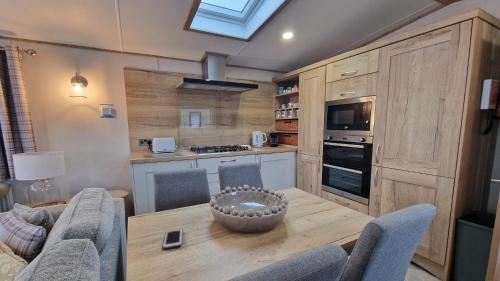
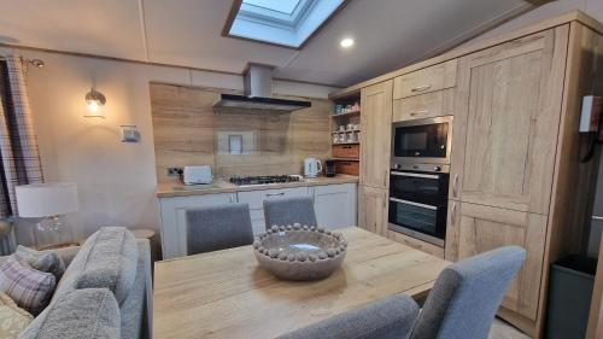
- cell phone [162,228,183,250]
